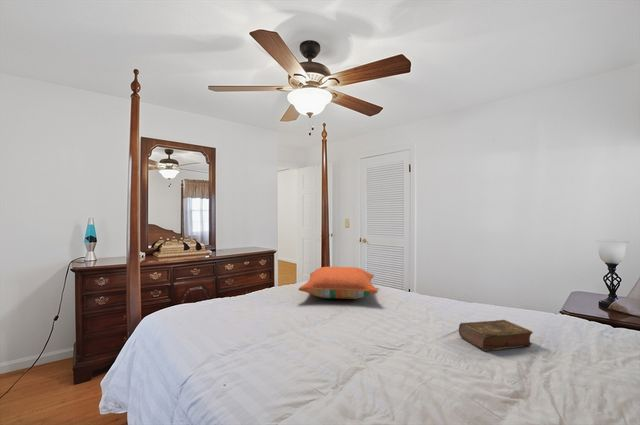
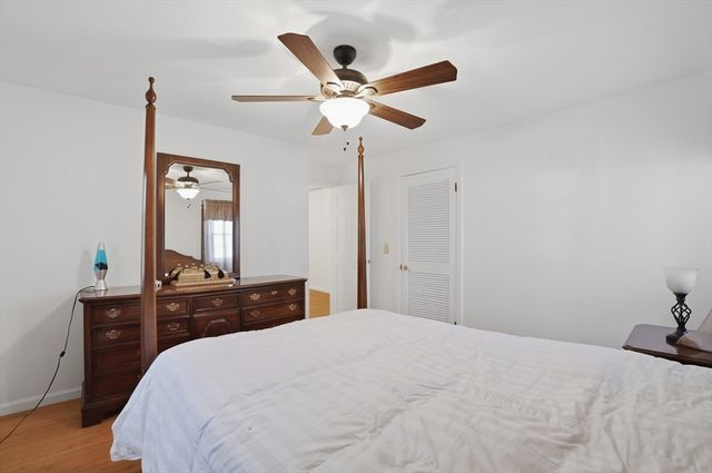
- book [458,319,534,352]
- pillow [297,266,379,300]
